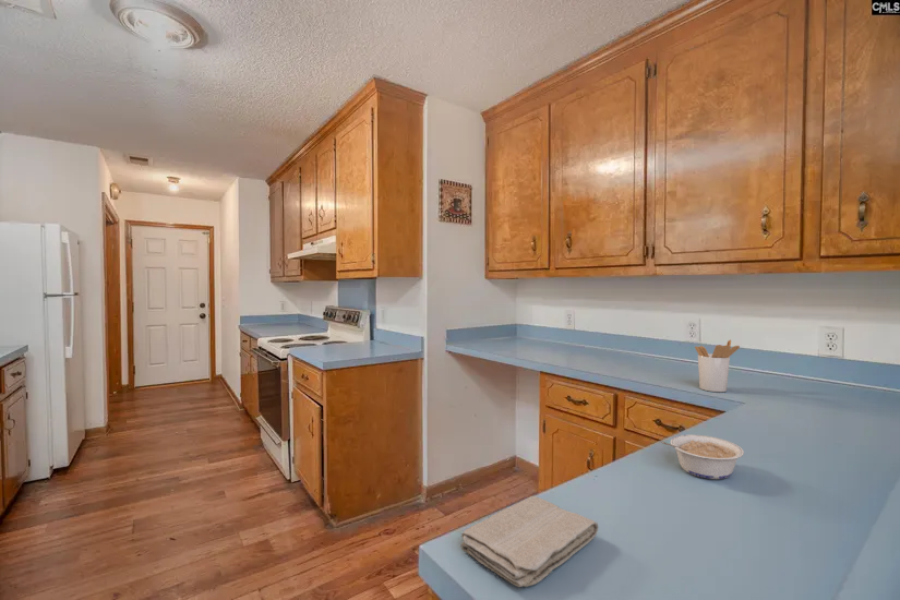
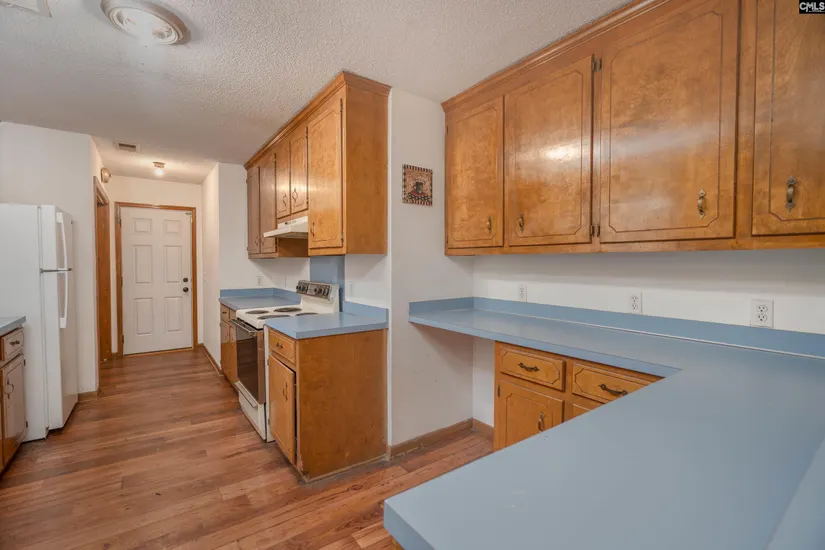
- utensil holder [694,339,741,393]
- legume [659,434,745,480]
- washcloth [460,495,599,588]
